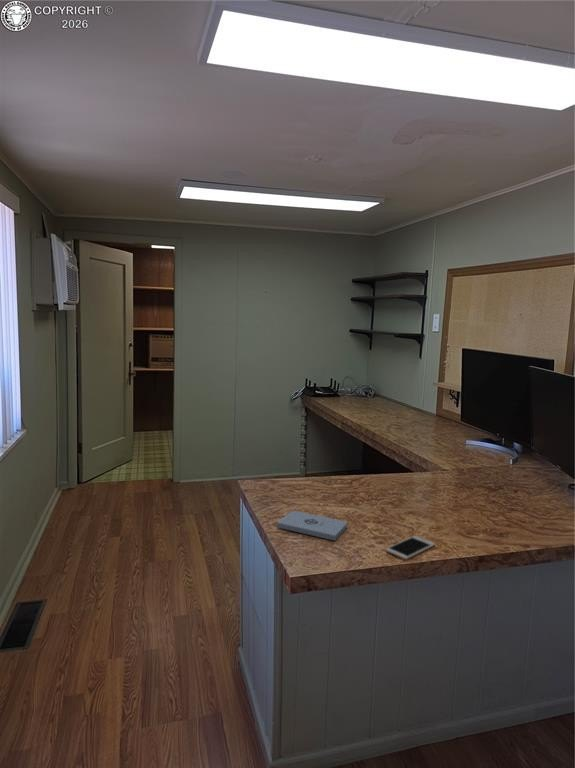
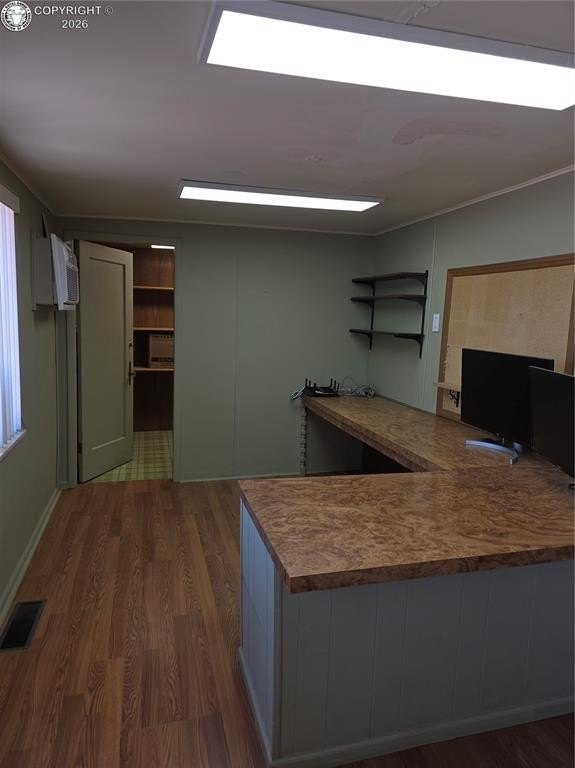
- cell phone [384,535,436,561]
- notepad [276,510,348,542]
